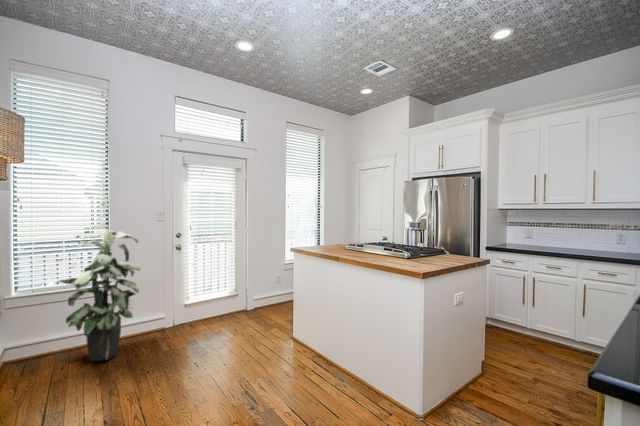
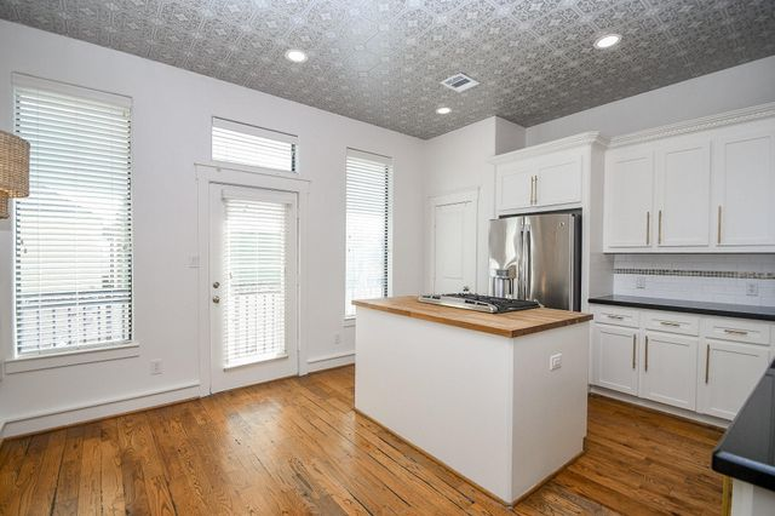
- indoor plant [57,224,141,362]
